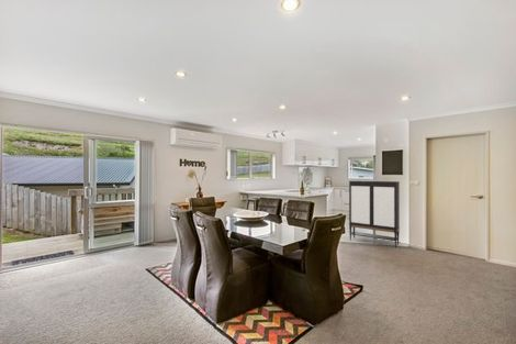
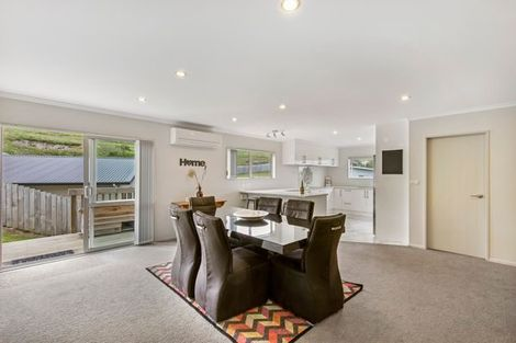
- storage cabinet [348,180,401,248]
